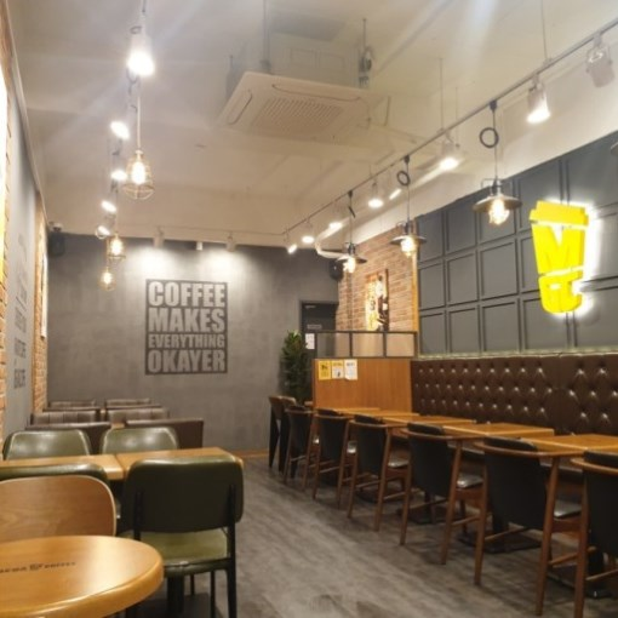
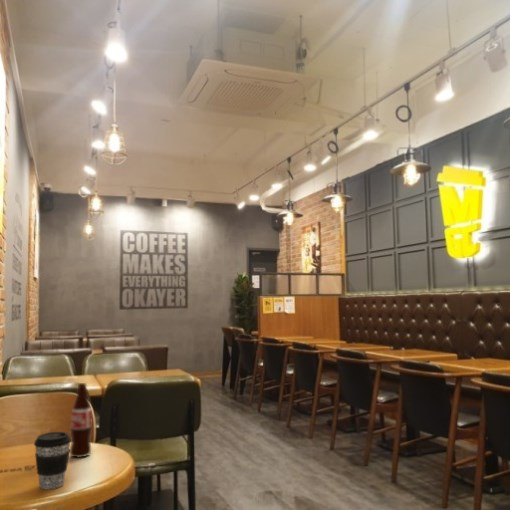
+ bottle [69,382,93,459]
+ coffee cup [33,431,72,490]
